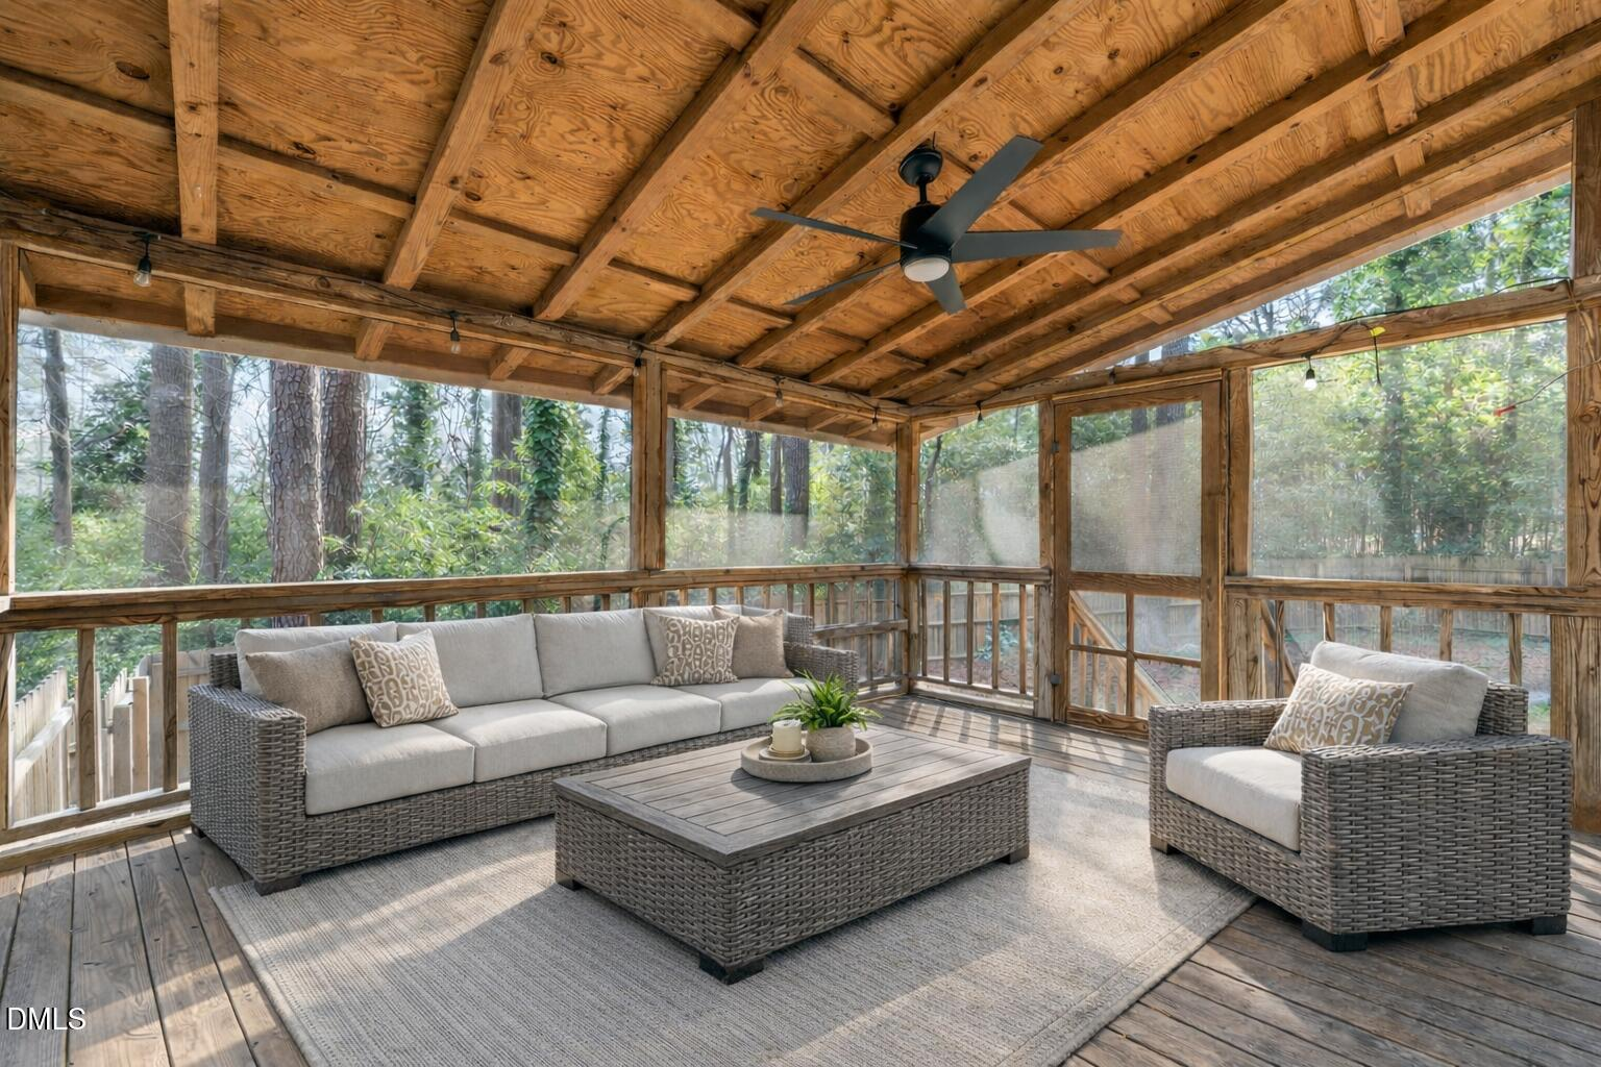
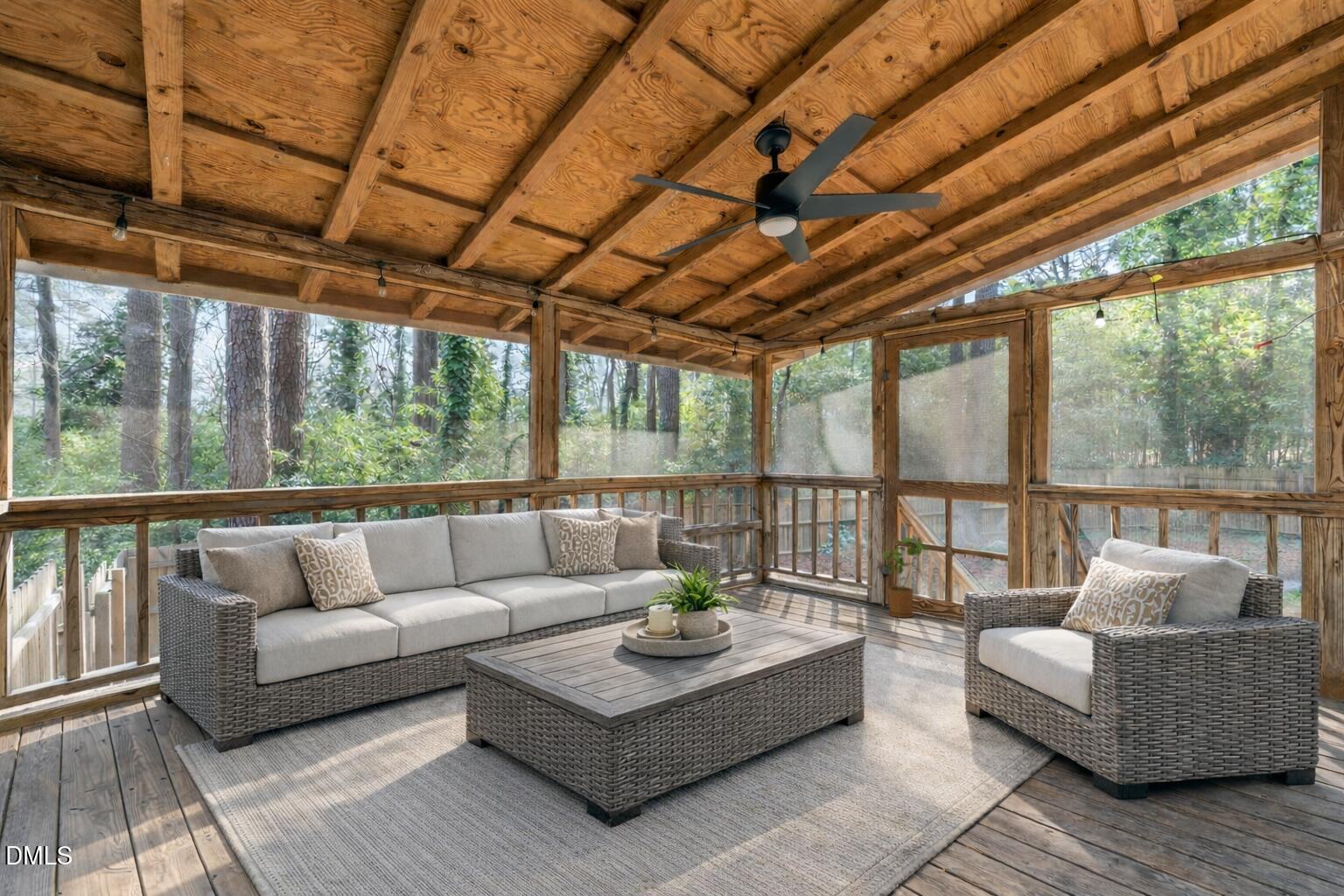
+ house plant [883,537,930,619]
